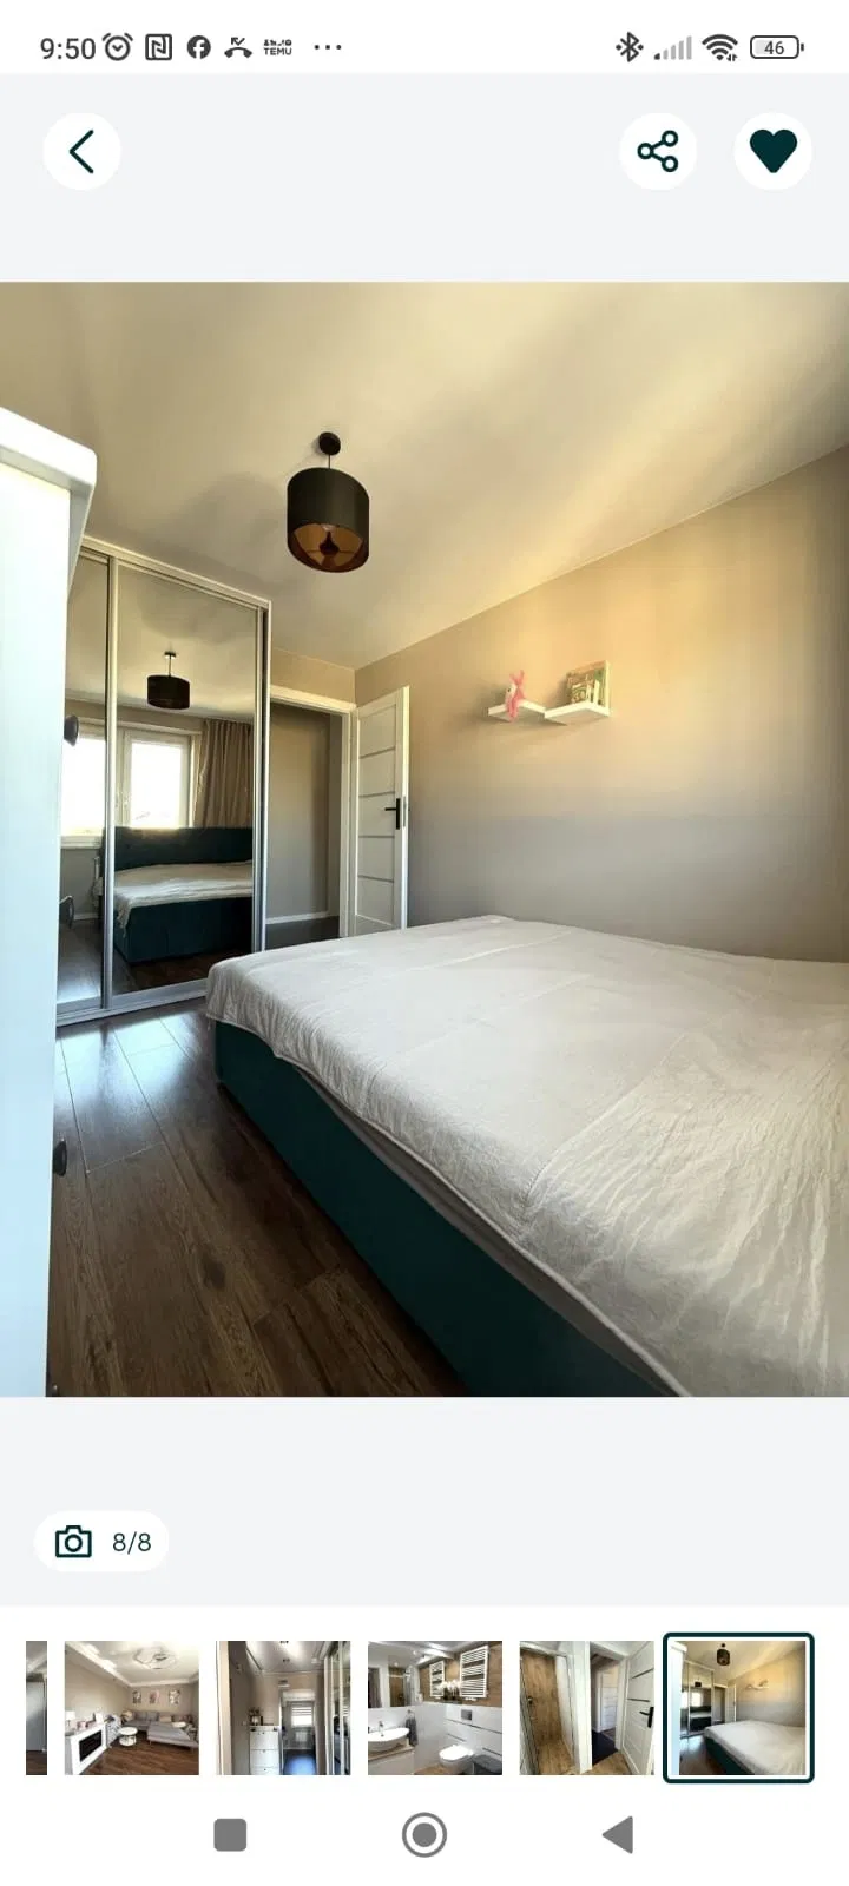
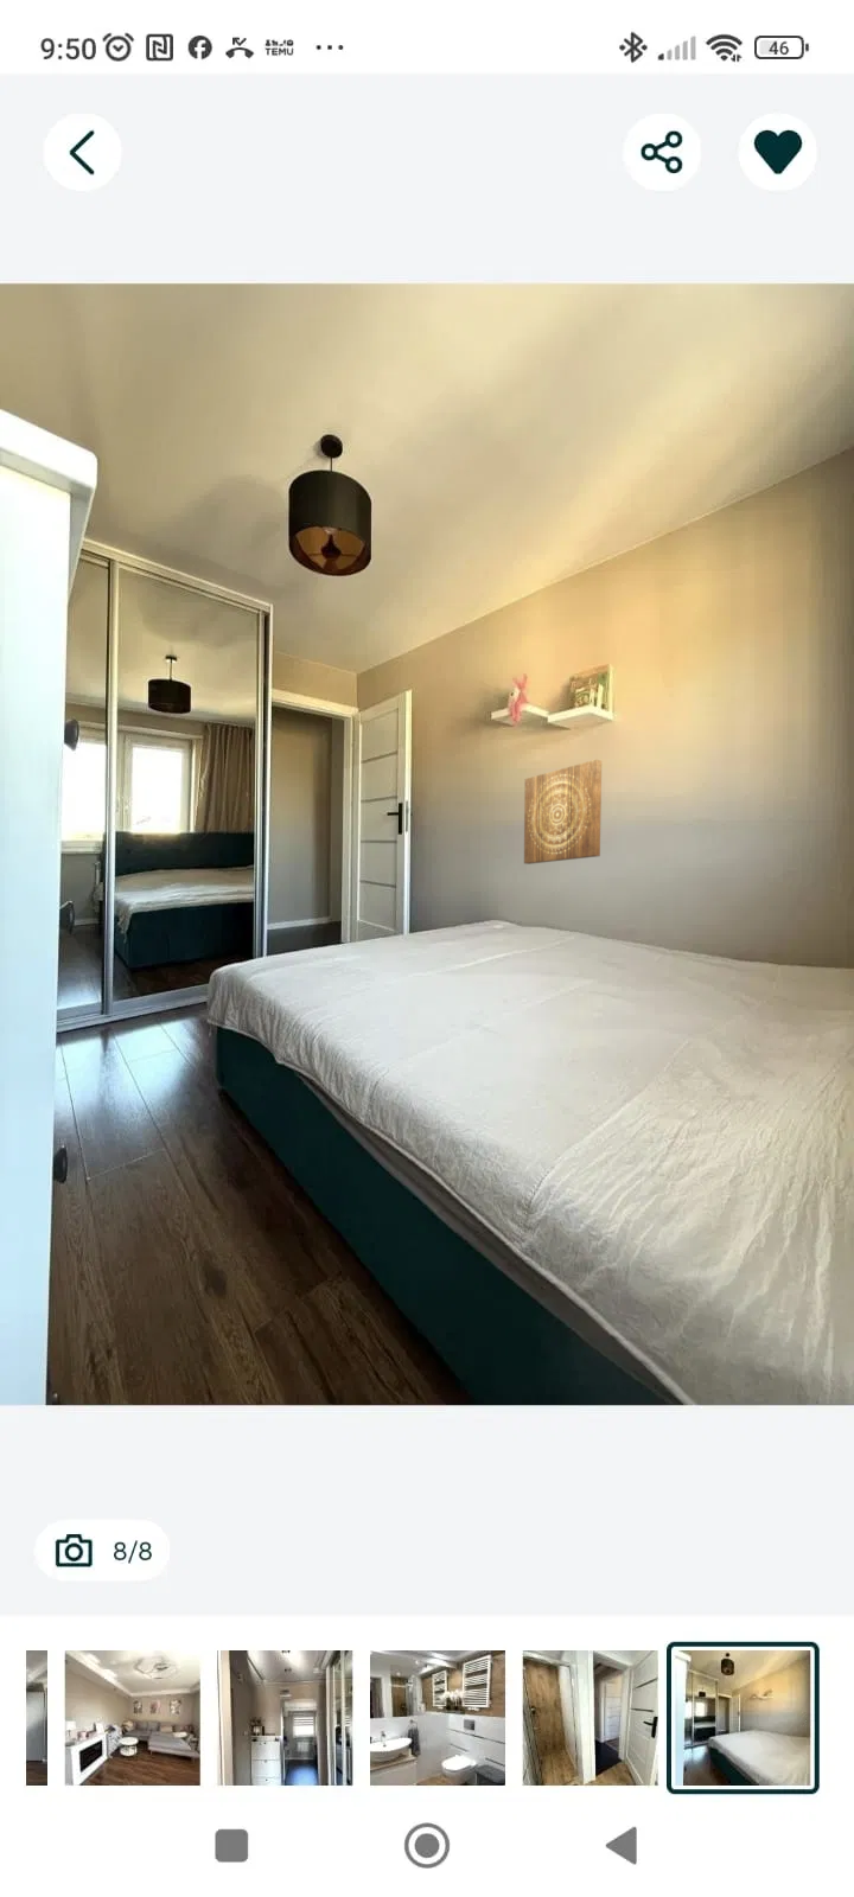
+ wall art [523,759,602,865]
